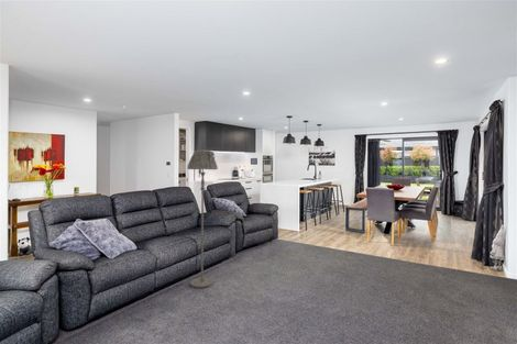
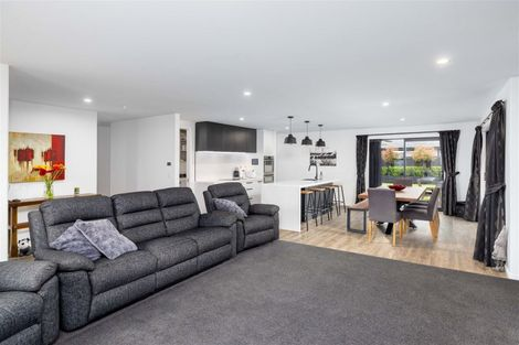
- floor lamp [186,149,219,289]
